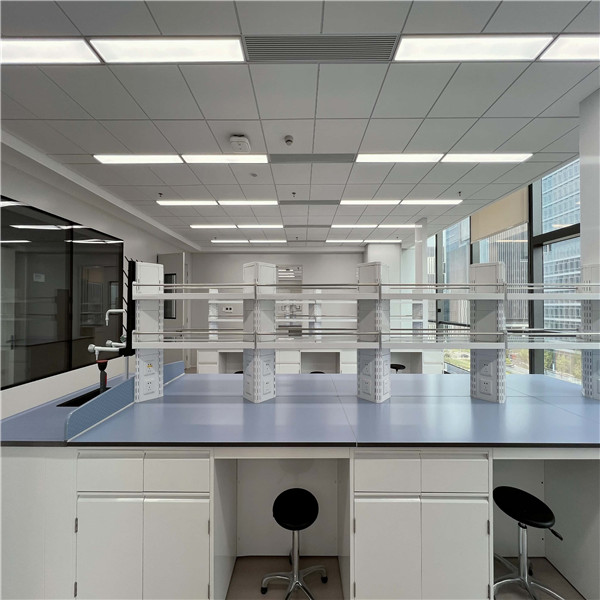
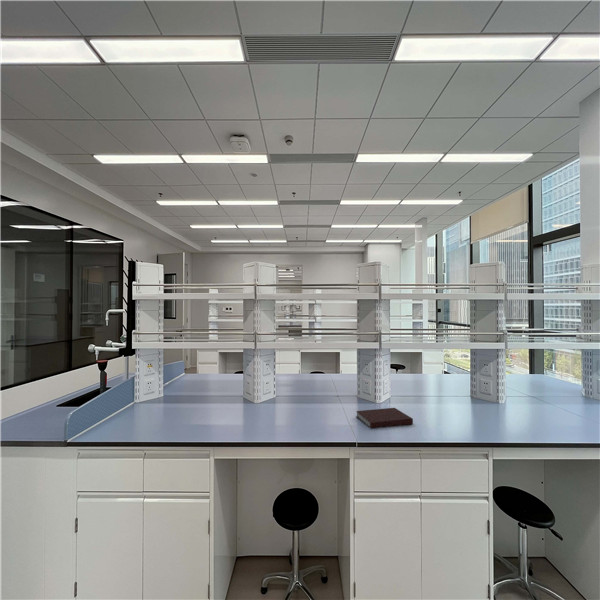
+ notebook [355,407,414,429]
